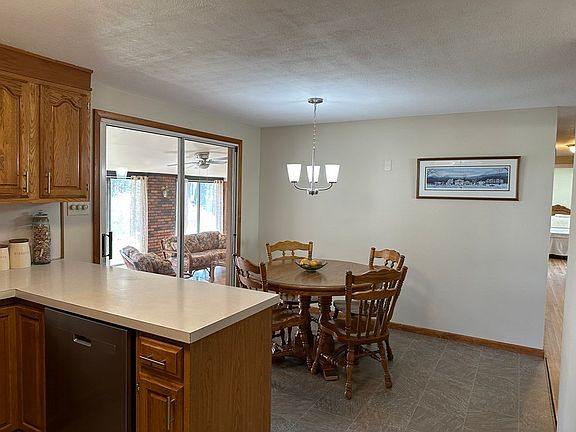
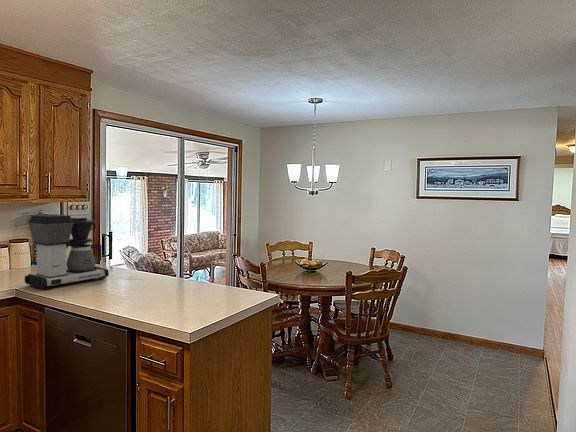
+ coffee maker [24,213,110,291]
